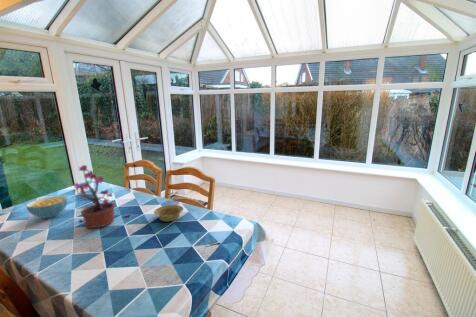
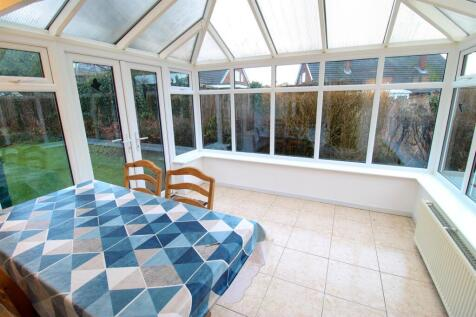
- potted plant [73,164,131,229]
- cereal bowl [25,195,68,219]
- bowl [153,204,184,222]
